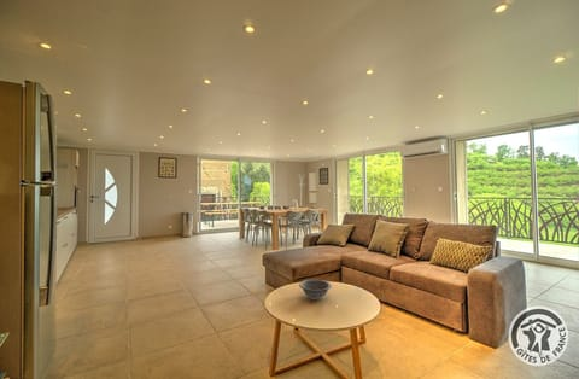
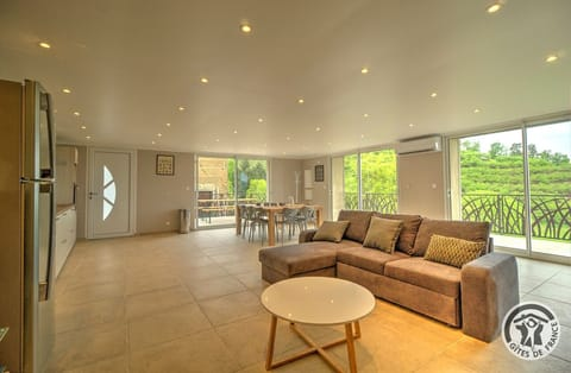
- decorative bowl [298,278,333,301]
